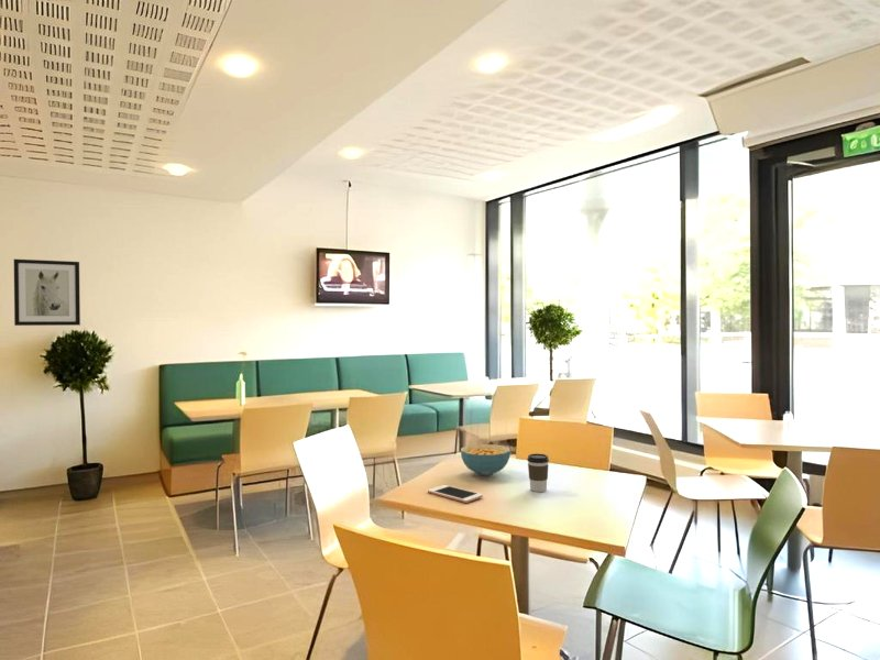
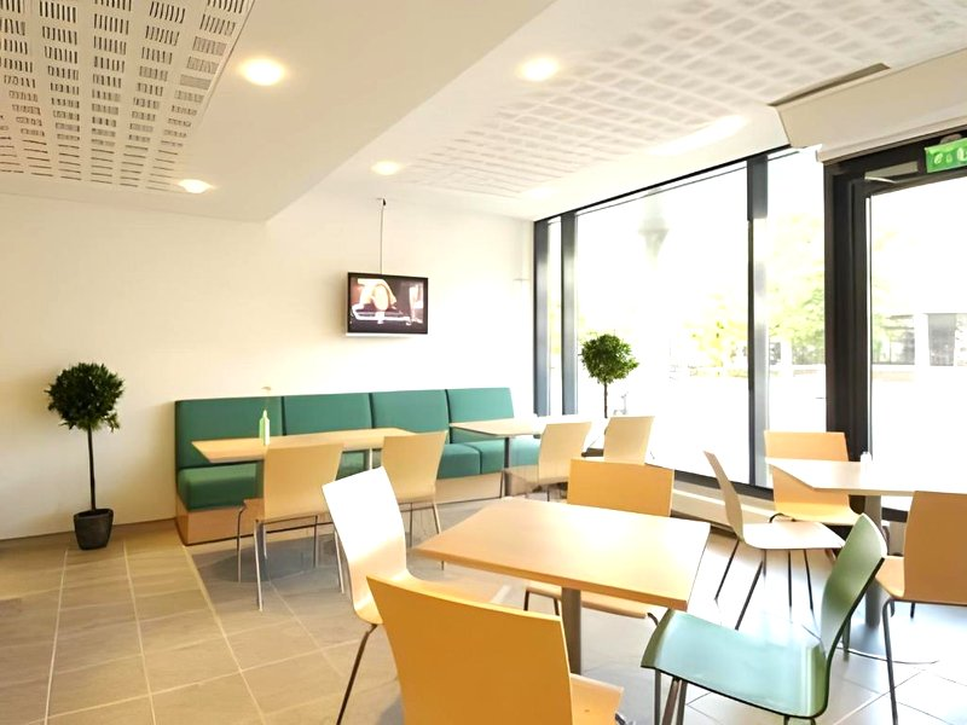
- cell phone [427,484,484,504]
- coffee cup [526,452,550,493]
- wall art [13,258,81,327]
- cereal bowl [460,443,512,477]
